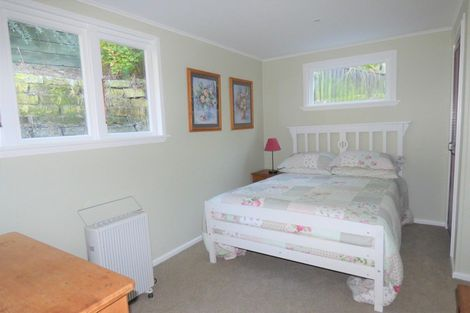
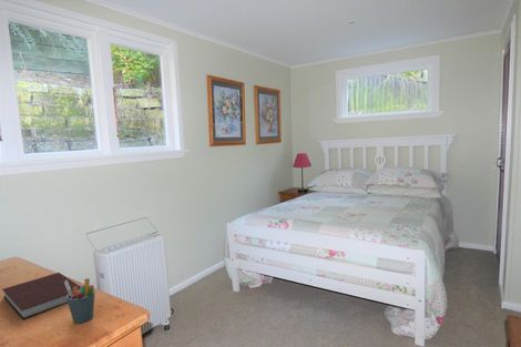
+ notebook [1,272,81,320]
+ pen holder [64,277,96,324]
